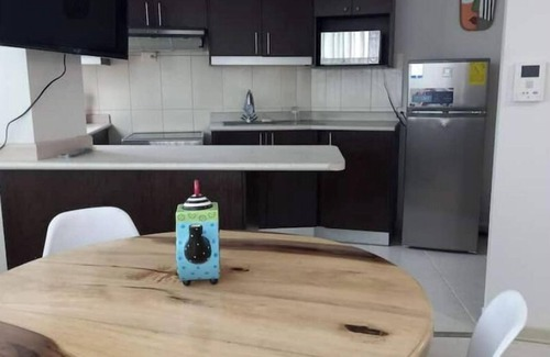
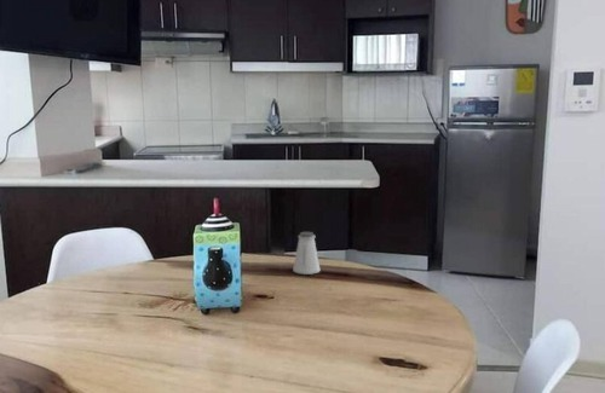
+ saltshaker [292,231,322,276]
